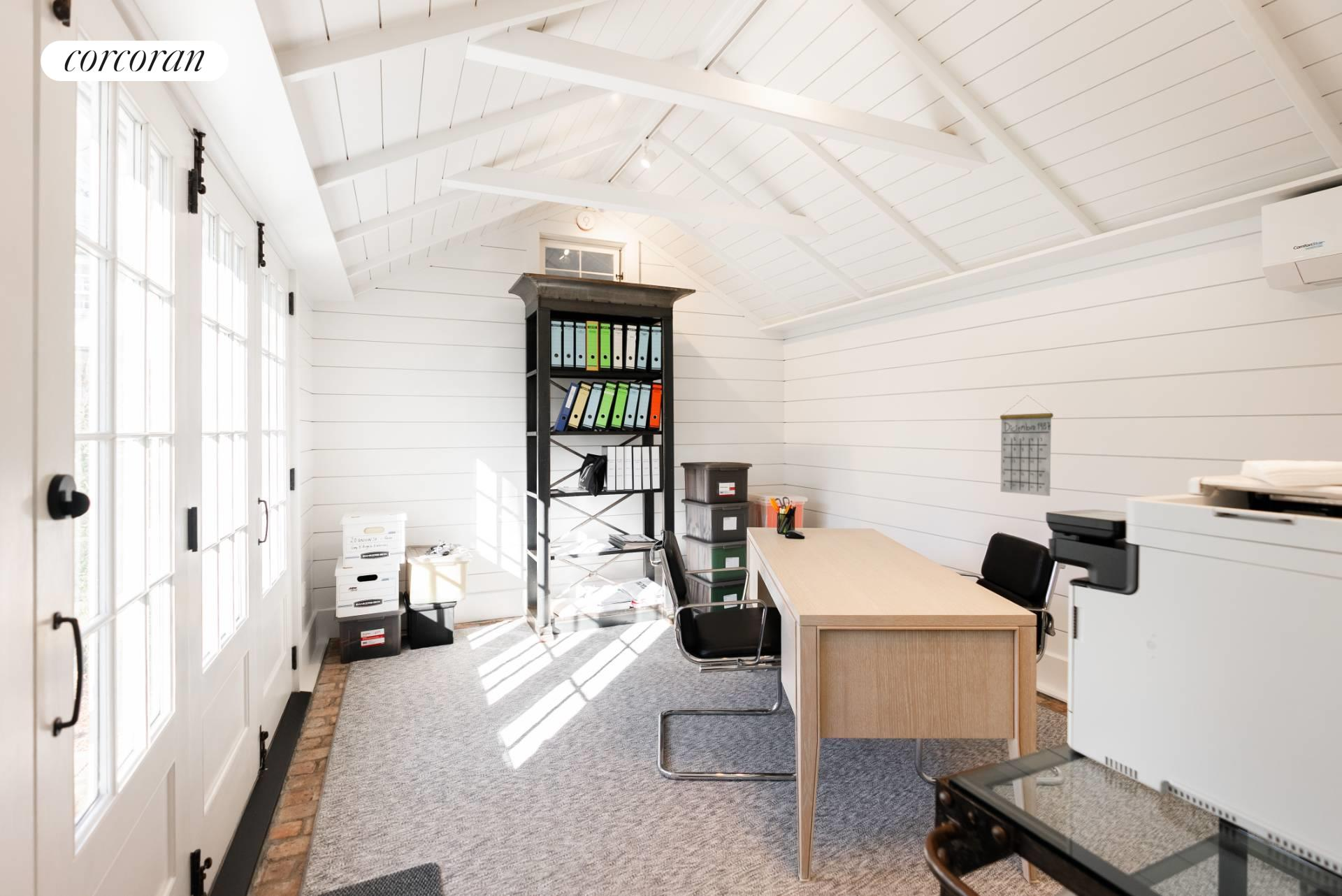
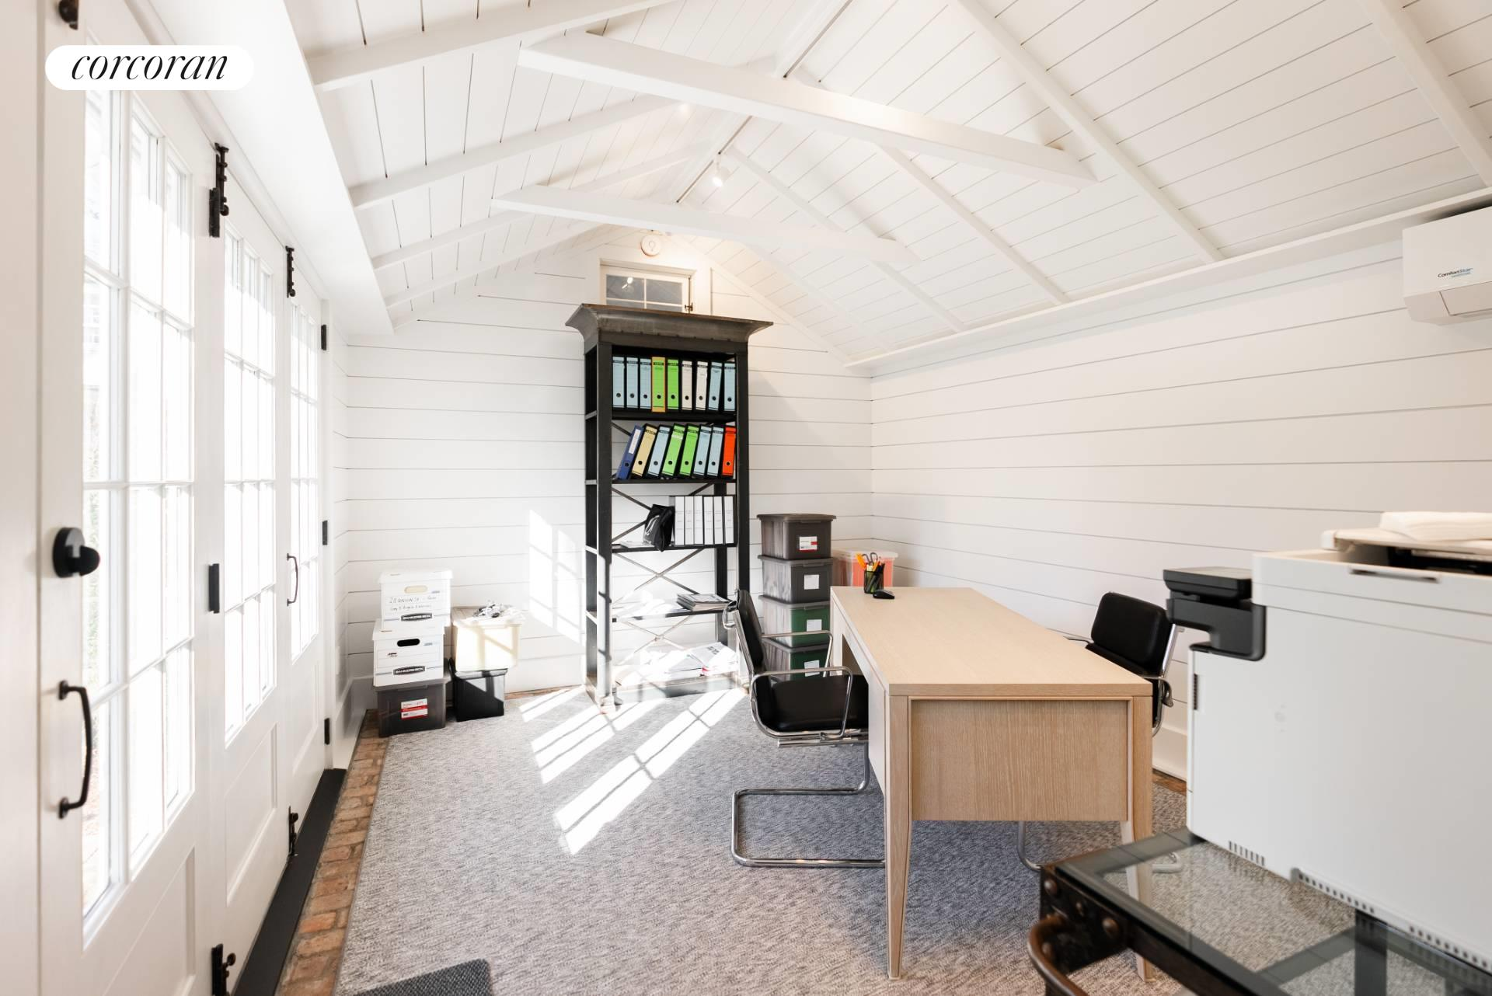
- calendar [1000,395,1054,497]
